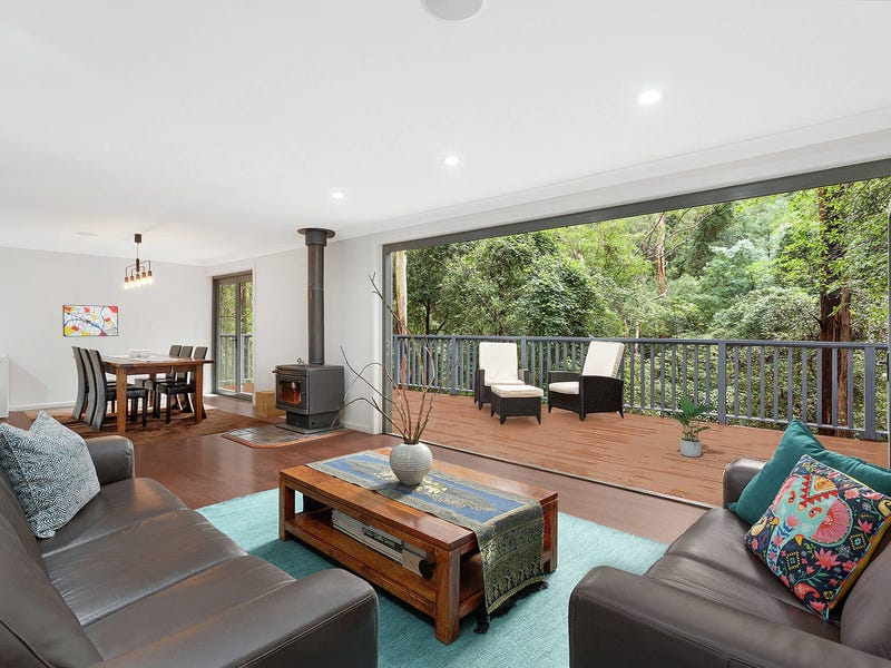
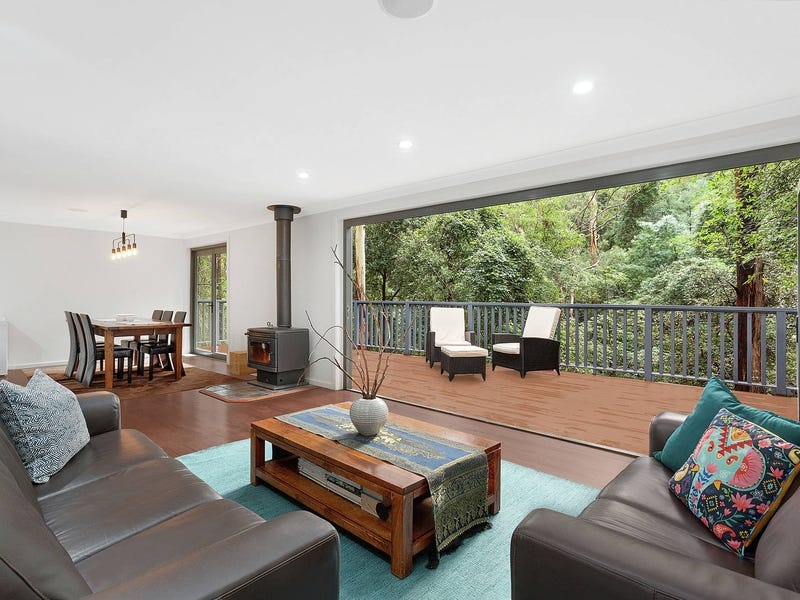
- wall art [61,304,119,337]
- potted plant [670,397,716,458]
